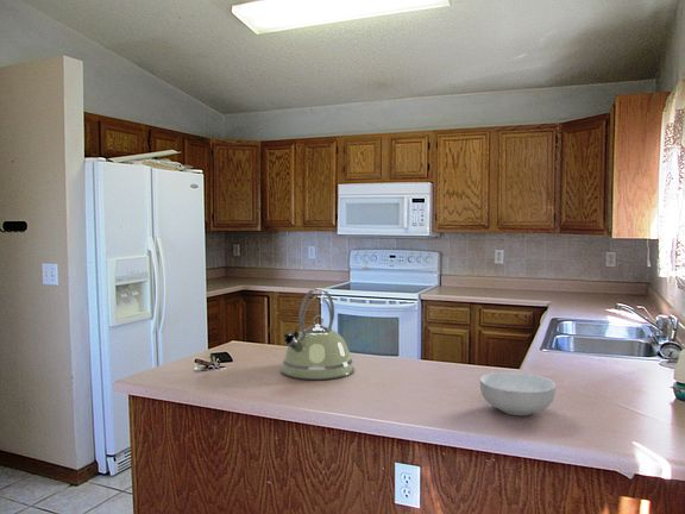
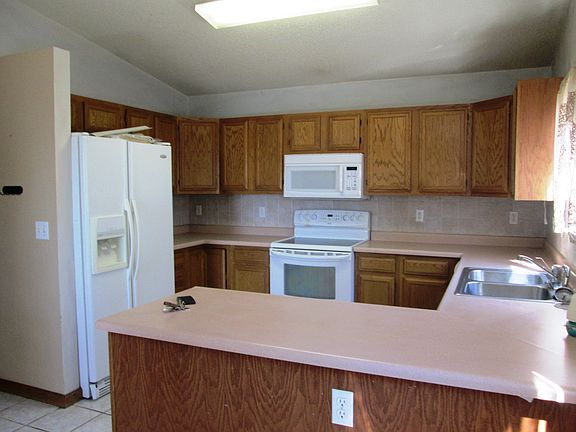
- cereal bowl [479,370,557,416]
- kettle [281,287,356,381]
